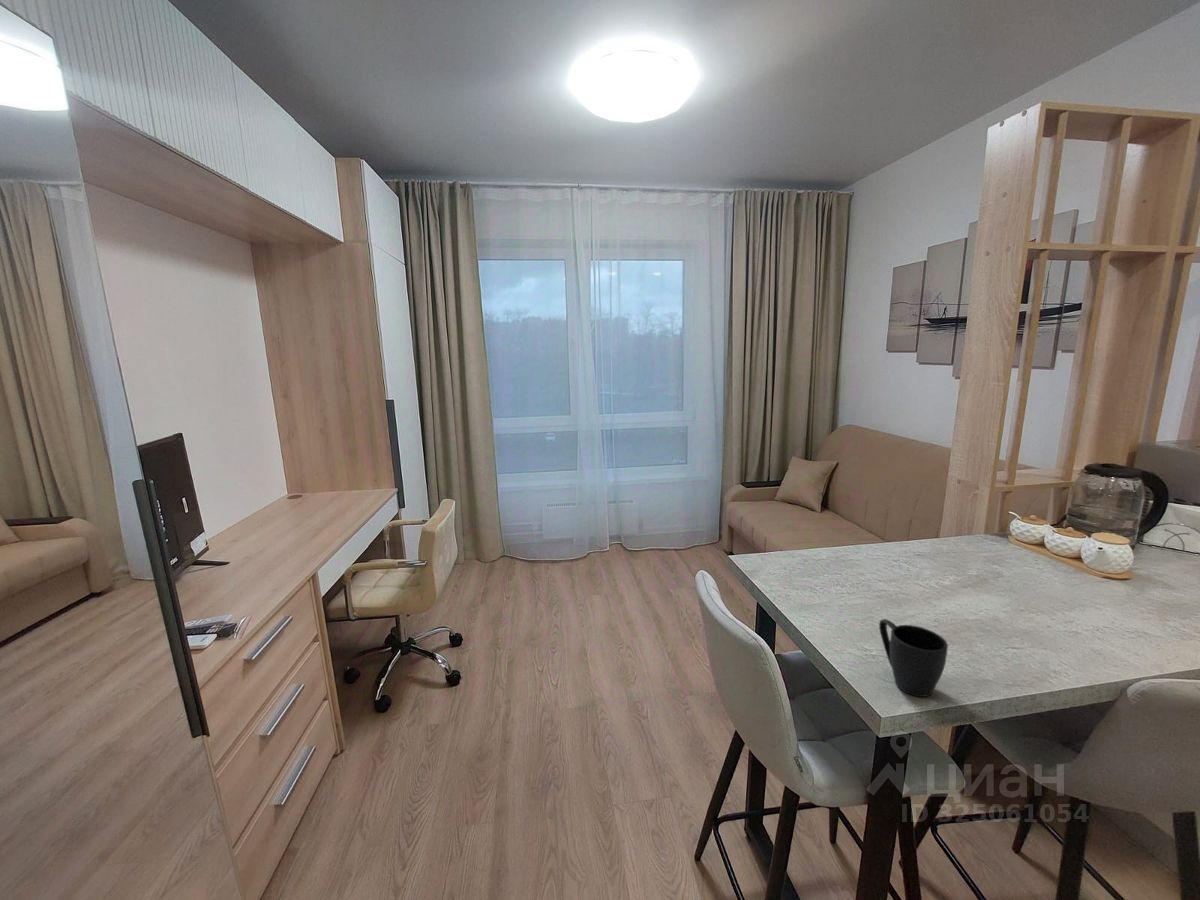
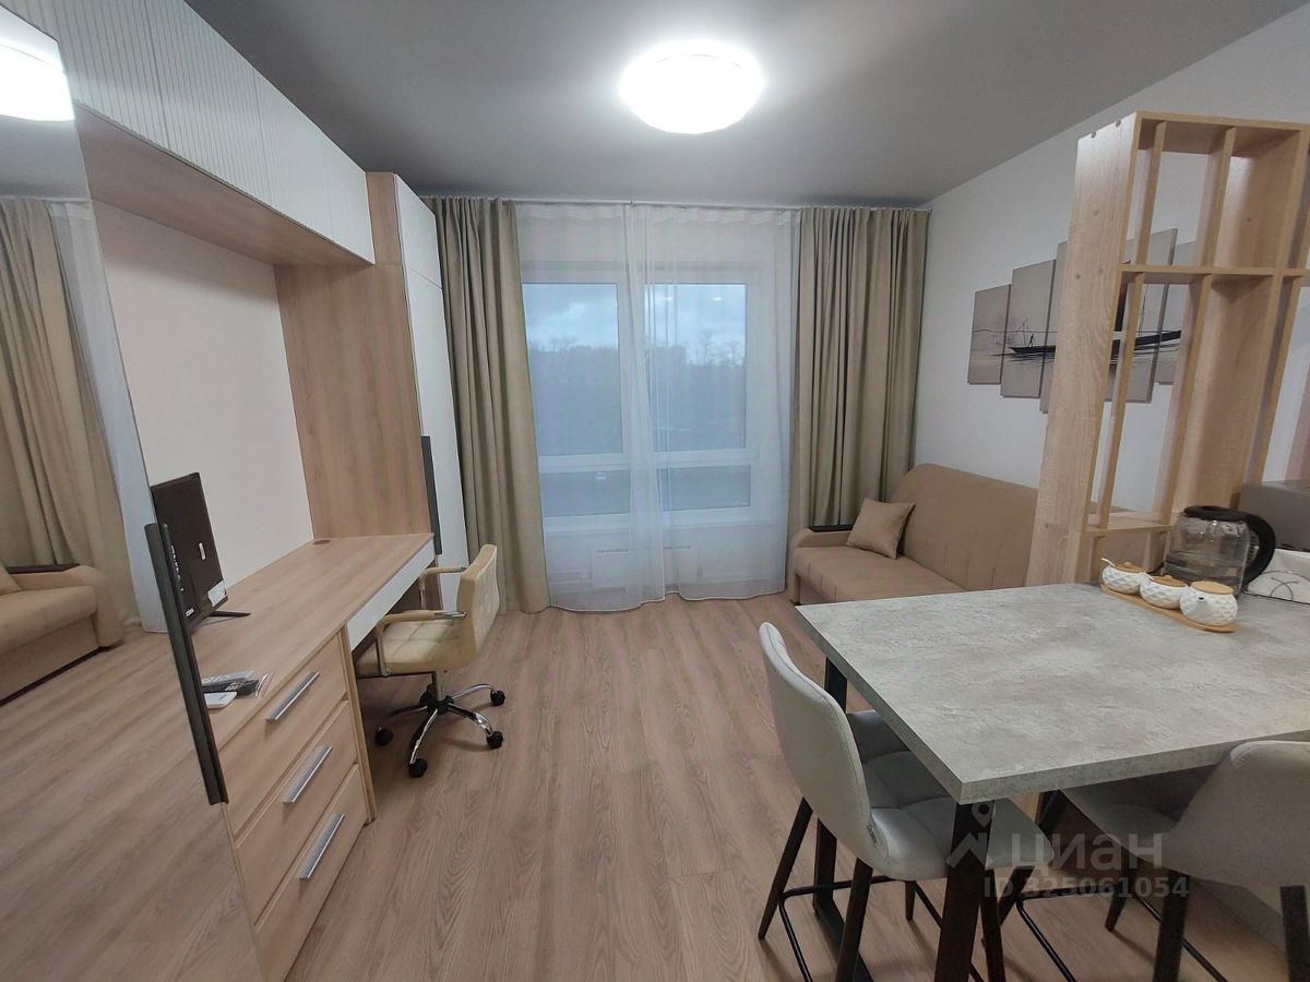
- mug [878,618,949,698]
